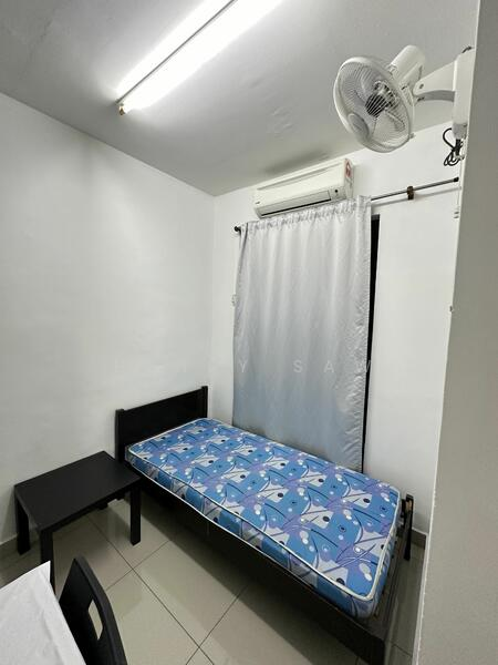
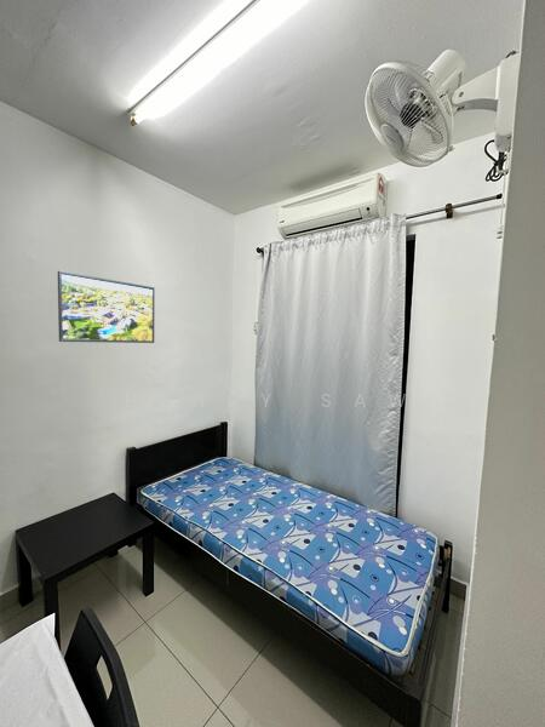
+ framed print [57,270,156,344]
